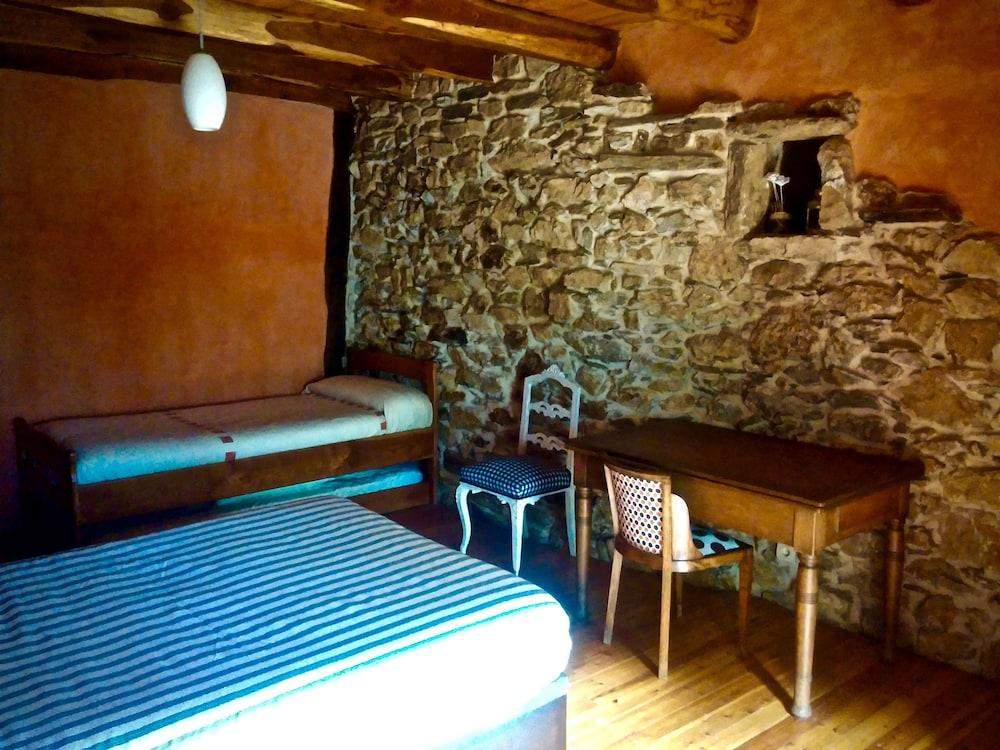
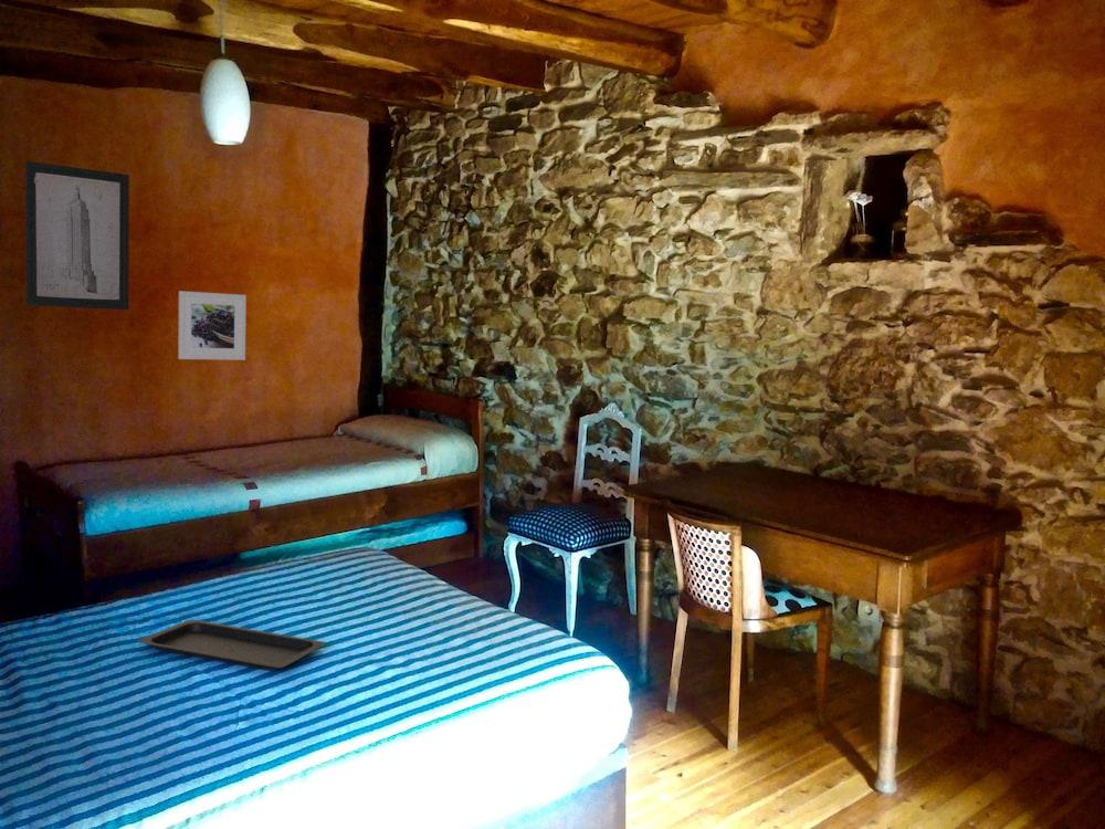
+ serving tray [137,619,327,672]
+ wall art [24,160,130,311]
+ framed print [177,290,248,361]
